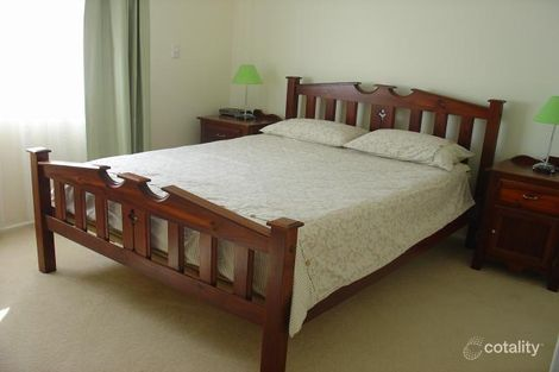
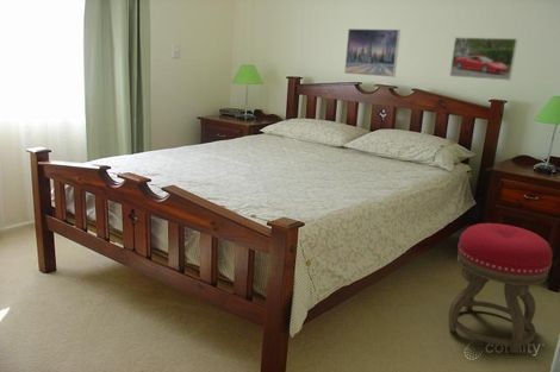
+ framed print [343,27,402,78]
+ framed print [448,36,518,82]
+ stool [447,222,554,354]
